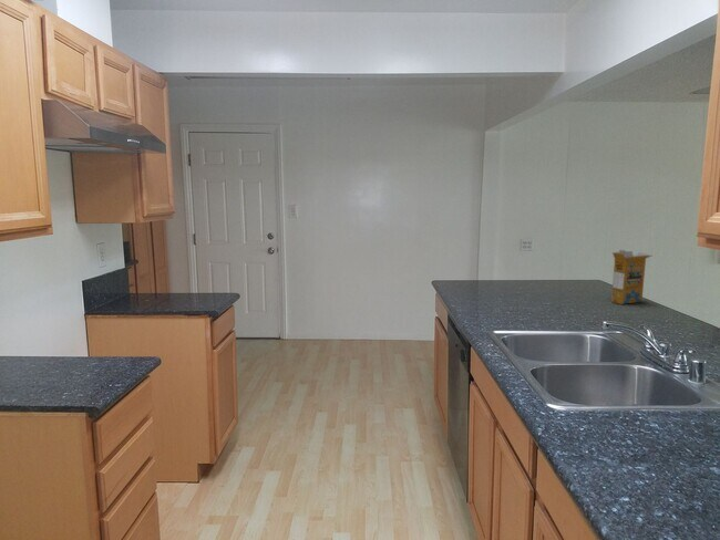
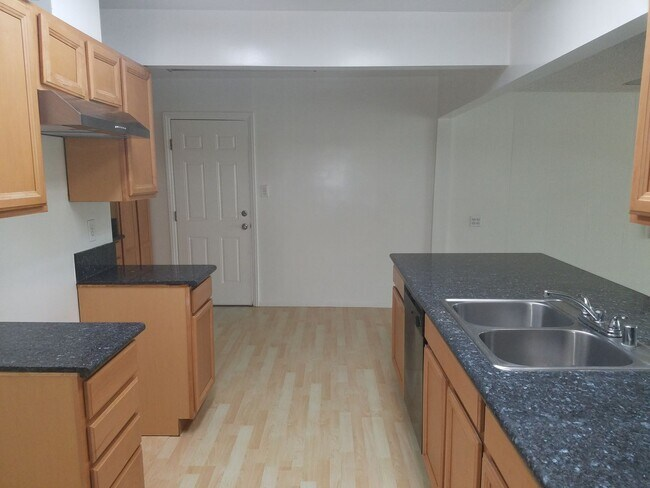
- cereal box [610,249,652,305]
